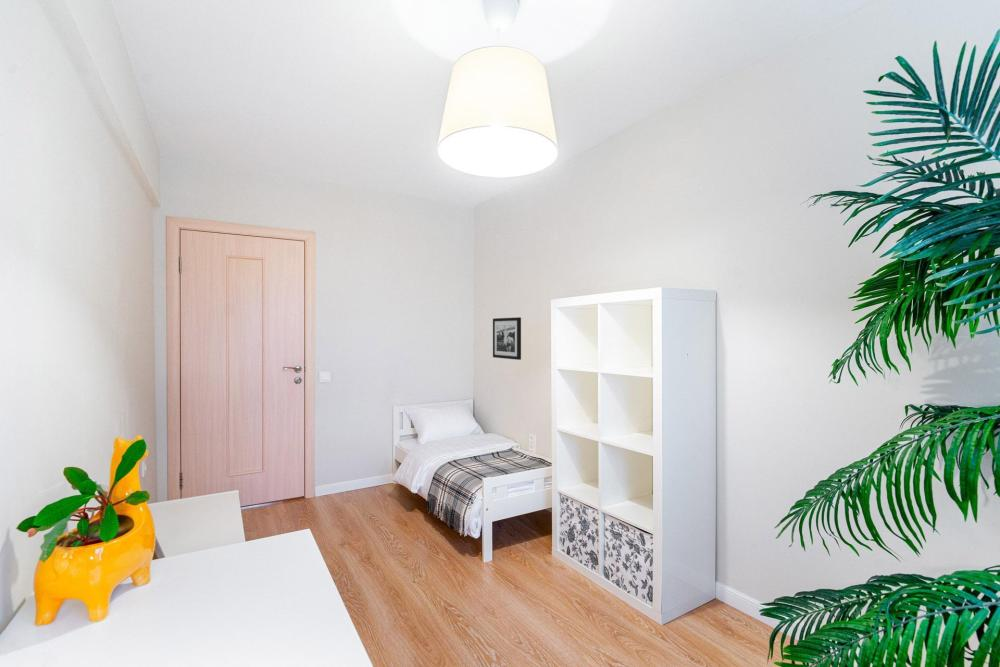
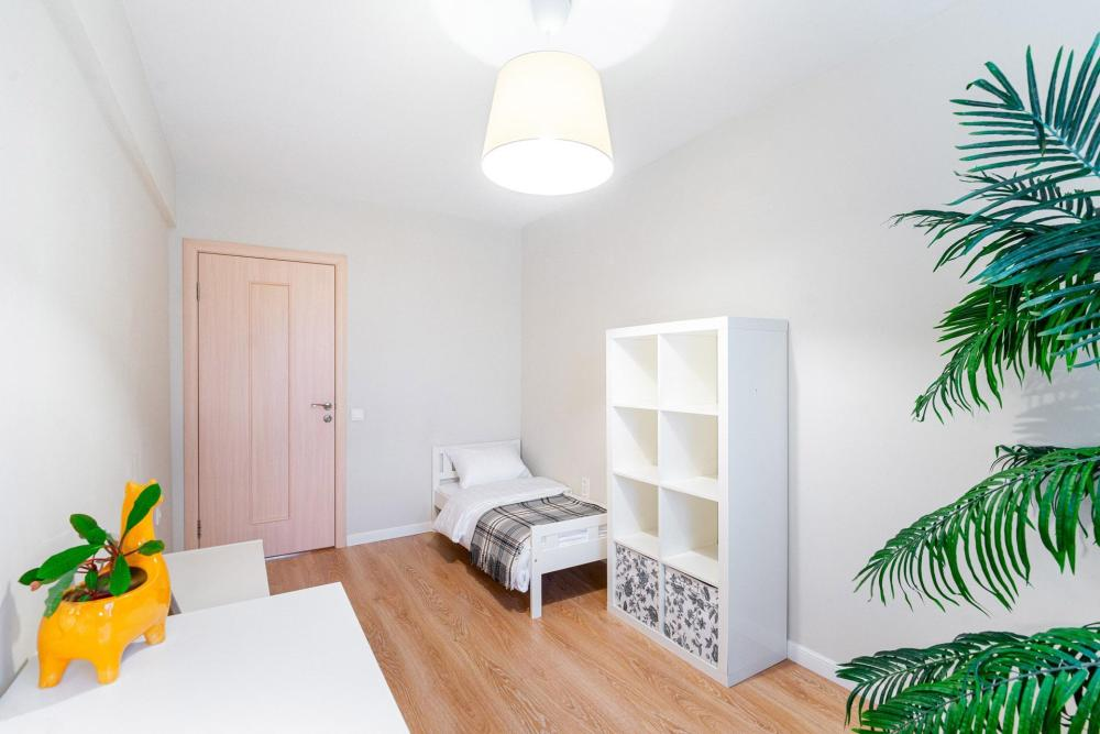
- picture frame [492,316,522,361]
